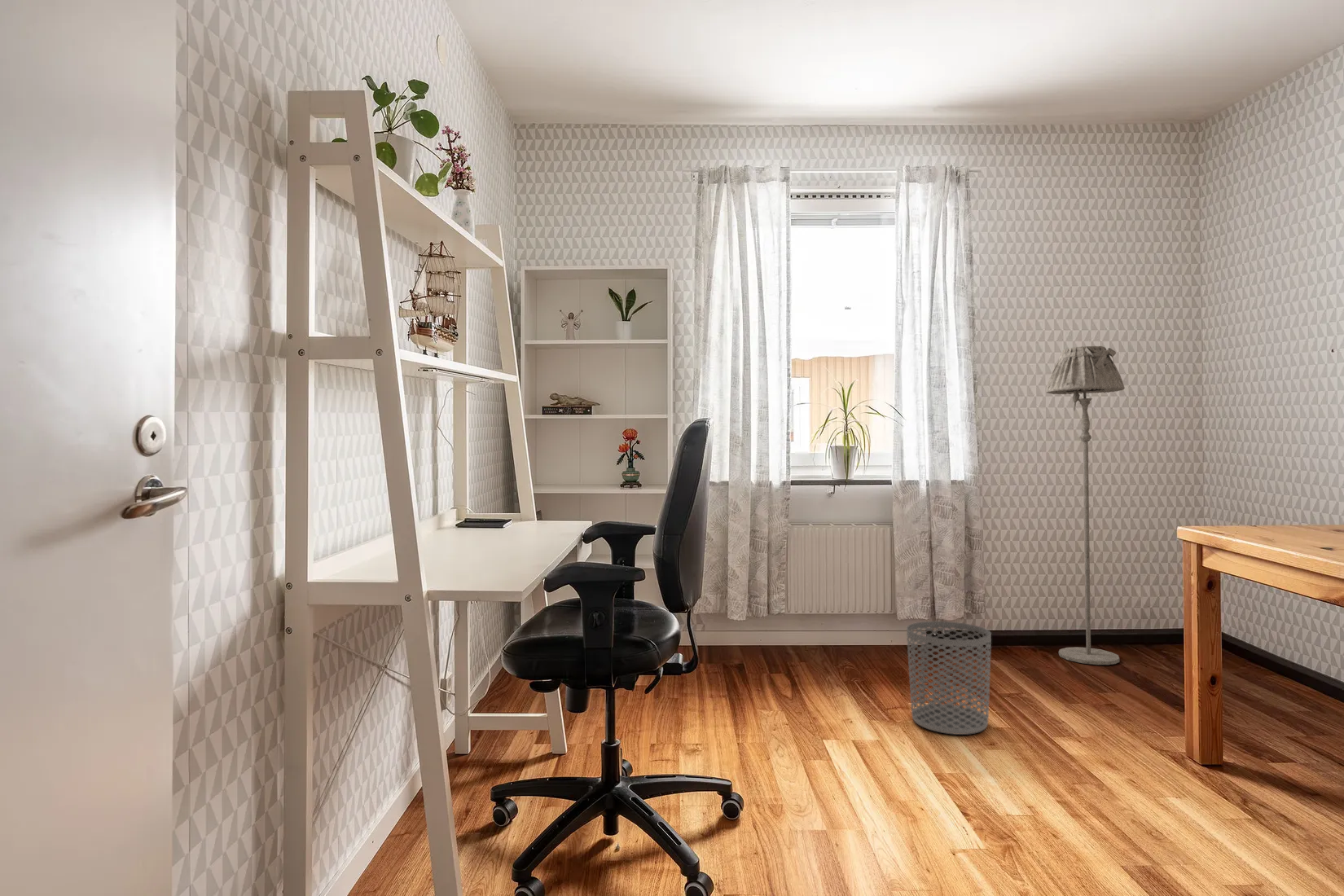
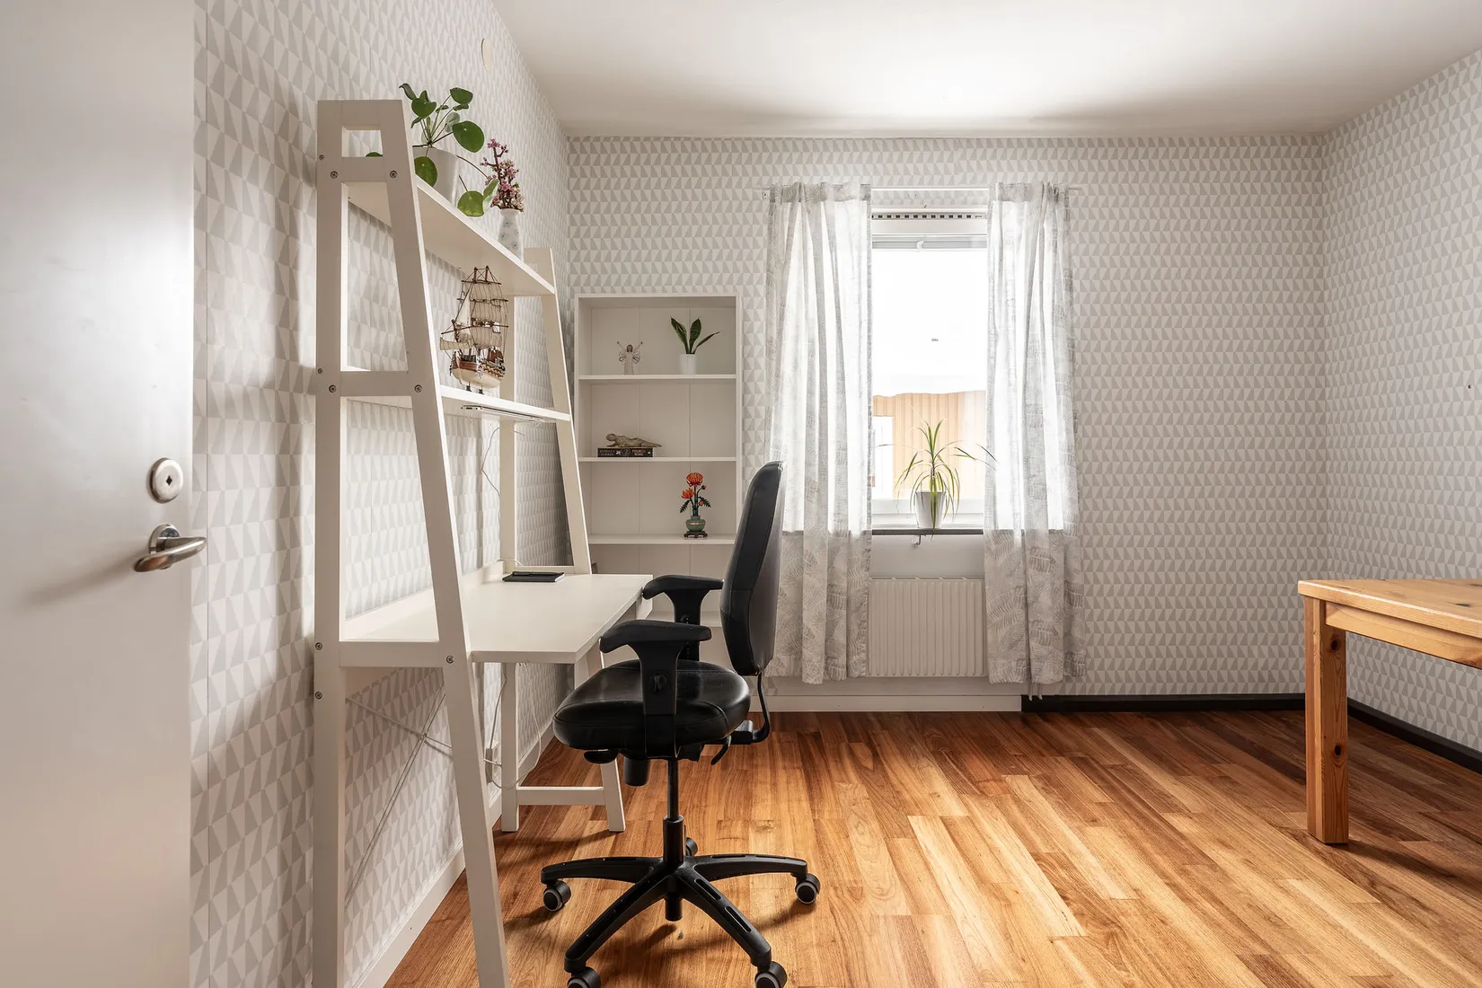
- waste bin [906,621,992,736]
- floor lamp [1045,345,1126,665]
